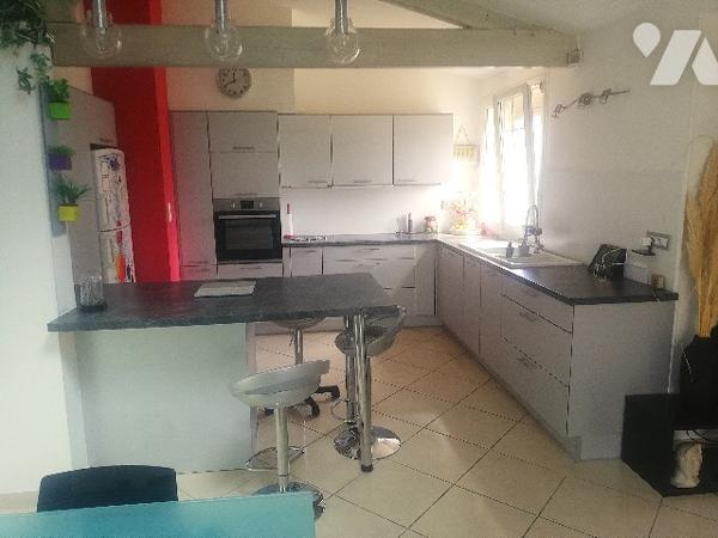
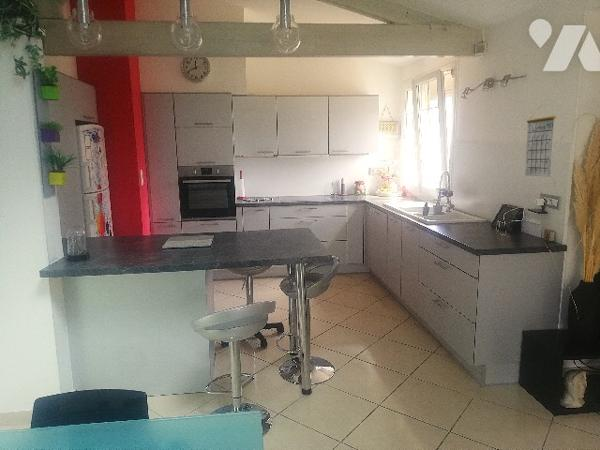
+ calendar [524,104,557,178]
